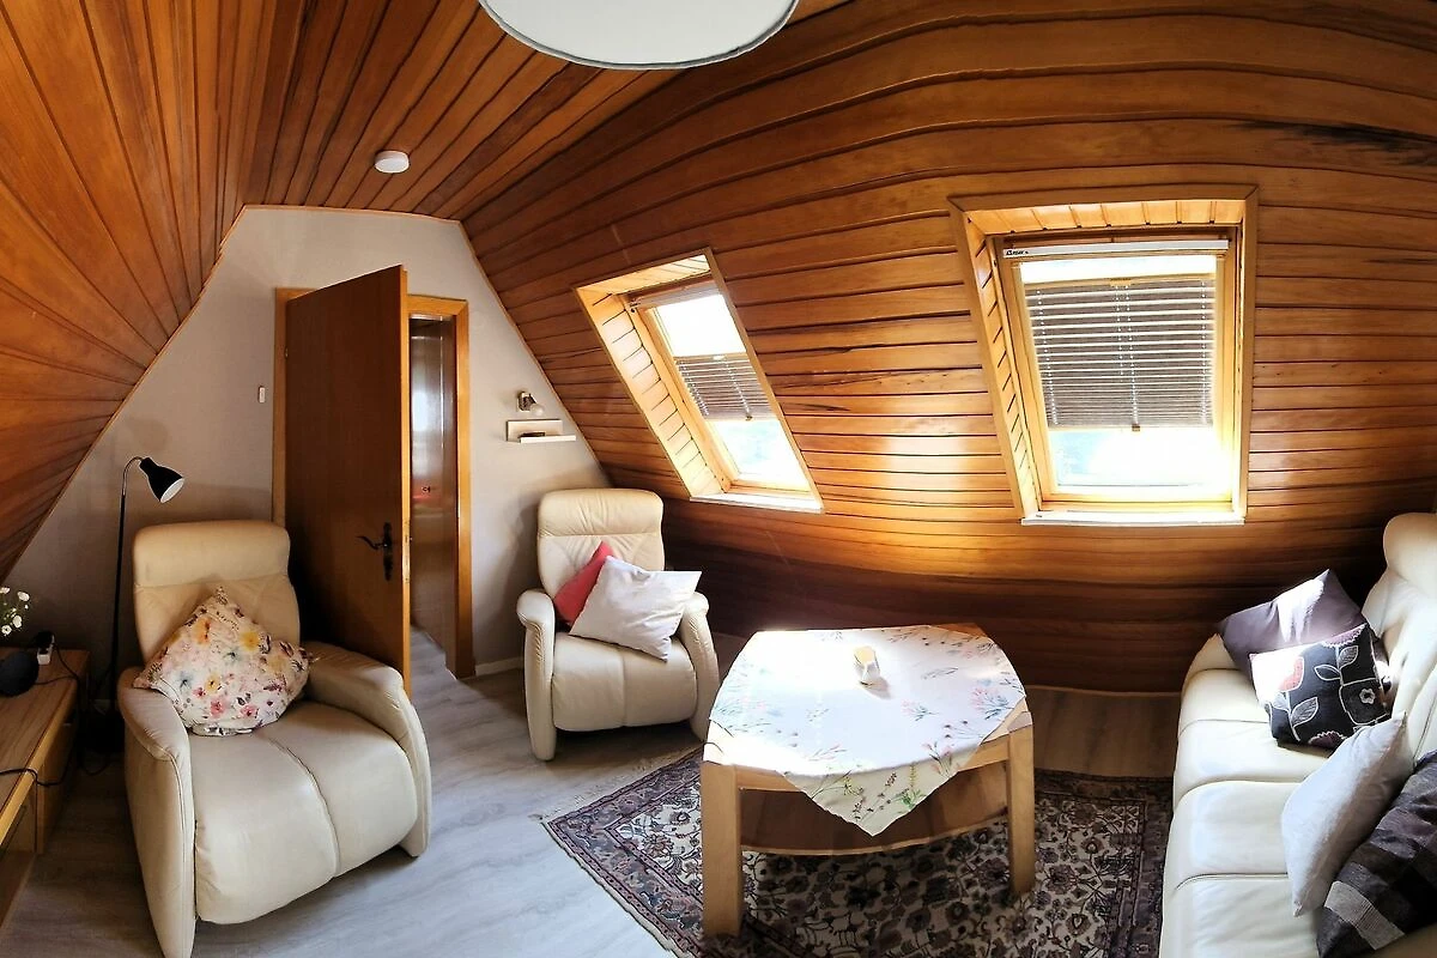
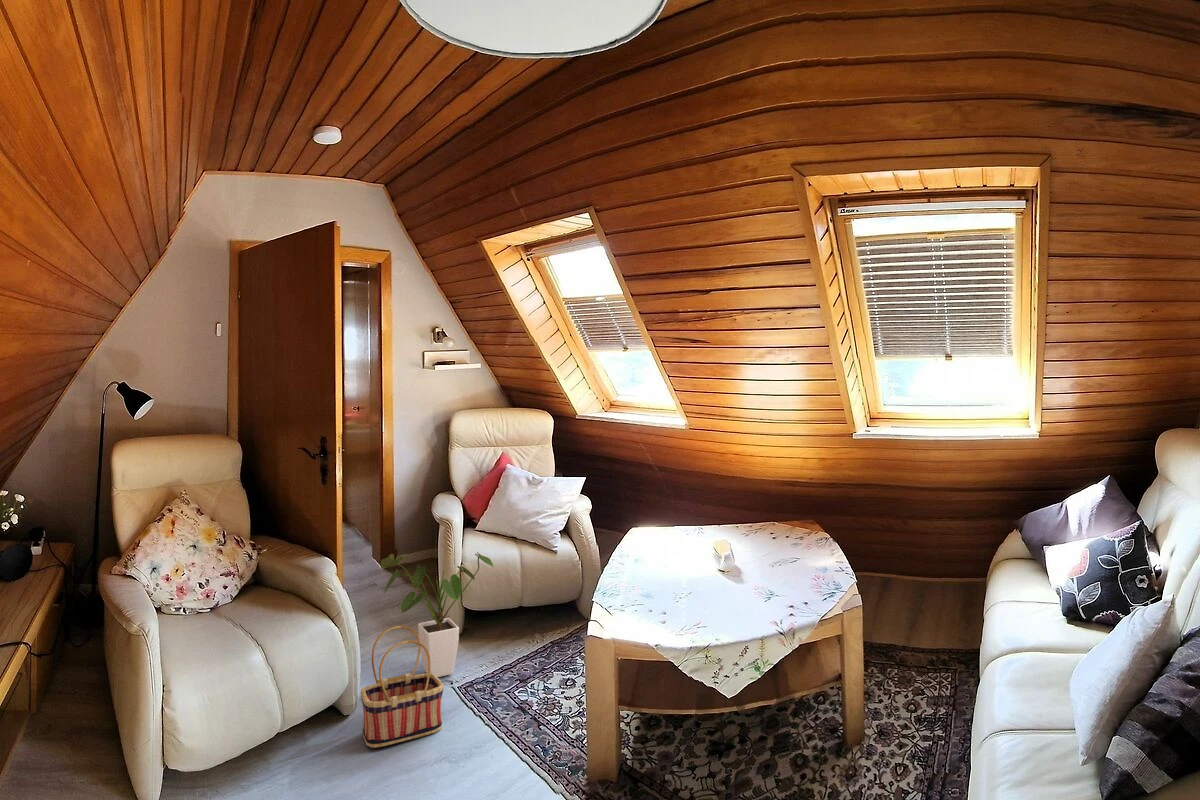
+ basket [360,625,445,749]
+ house plant [380,551,494,678]
